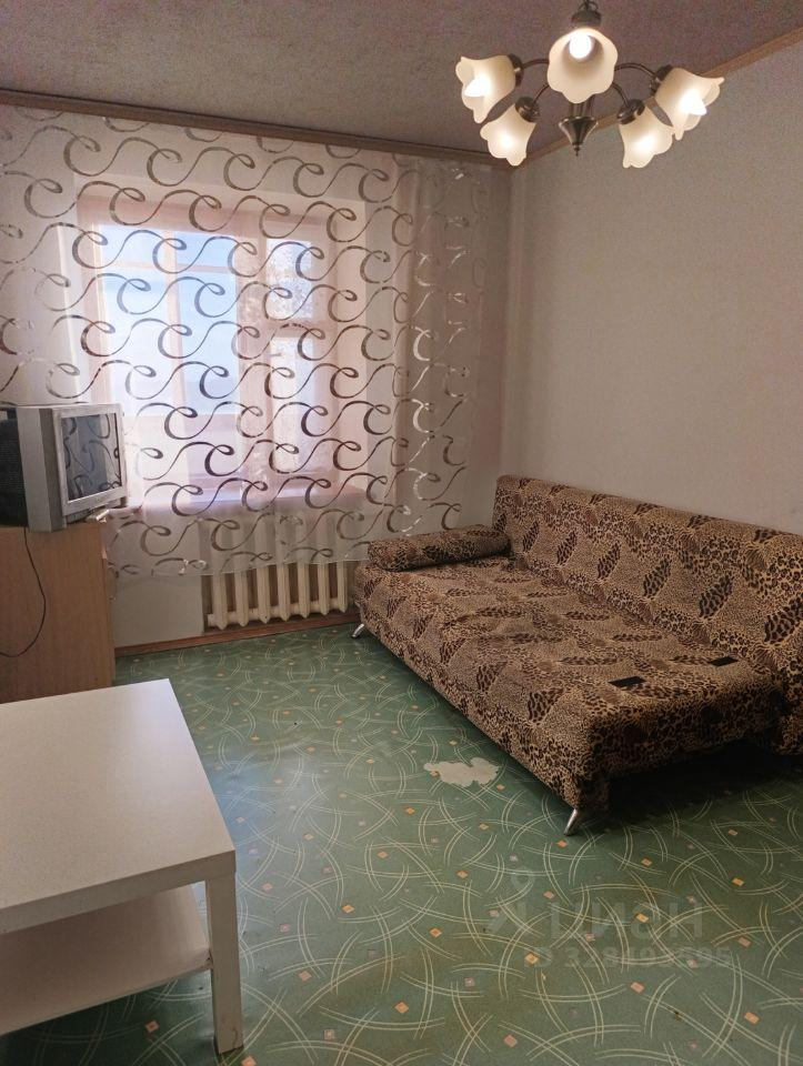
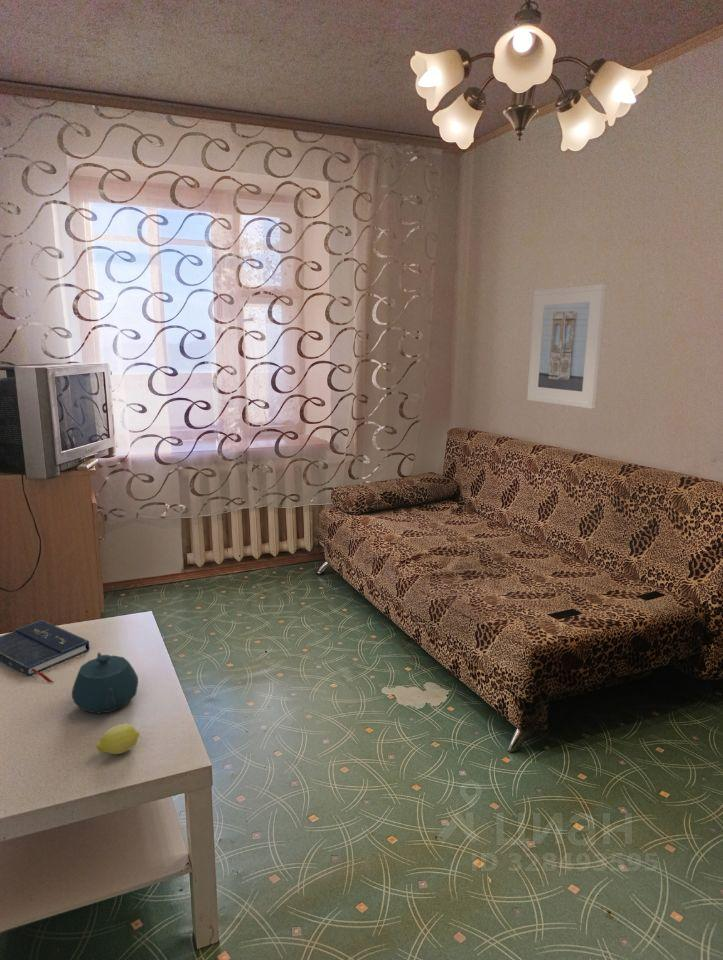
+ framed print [526,283,607,410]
+ fruit [95,723,141,755]
+ teapot [71,652,139,715]
+ book [0,619,90,683]
